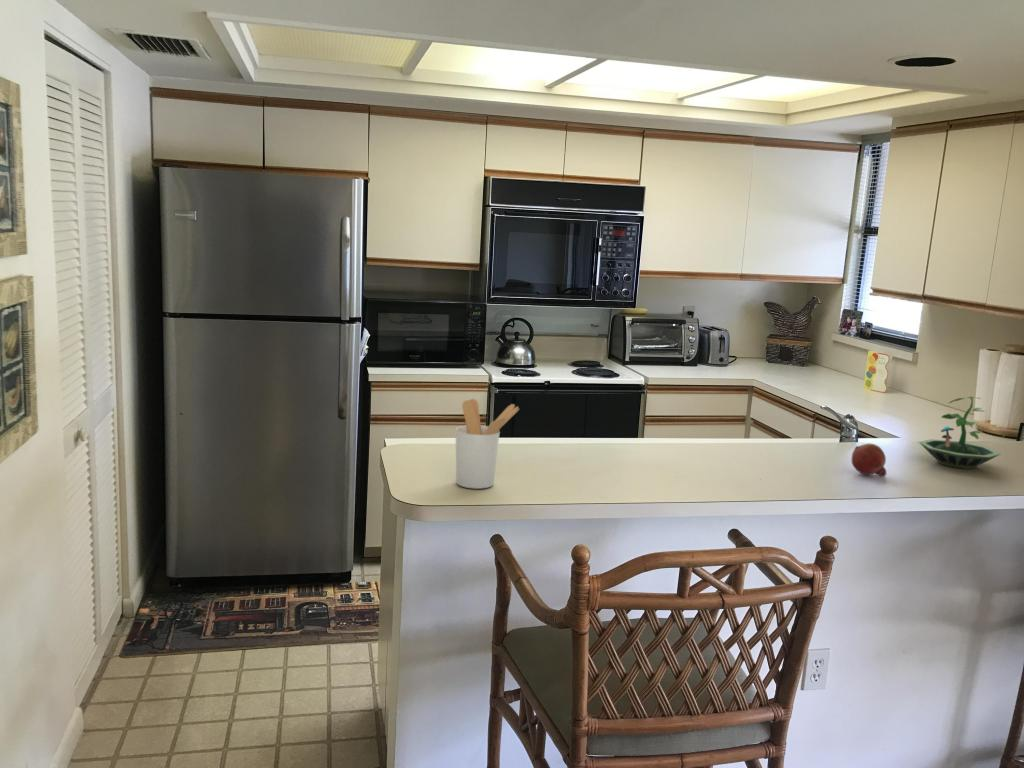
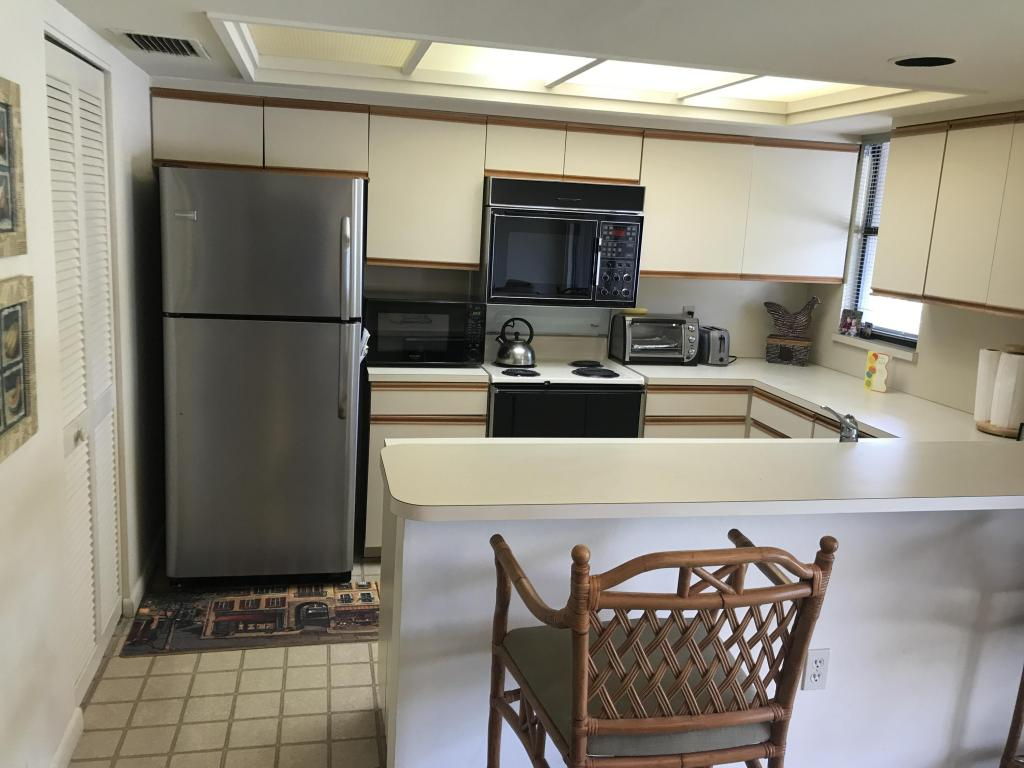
- utensil holder [455,398,520,490]
- fruit [851,443,887,478]
- terrarium [918,396,1002,470]
